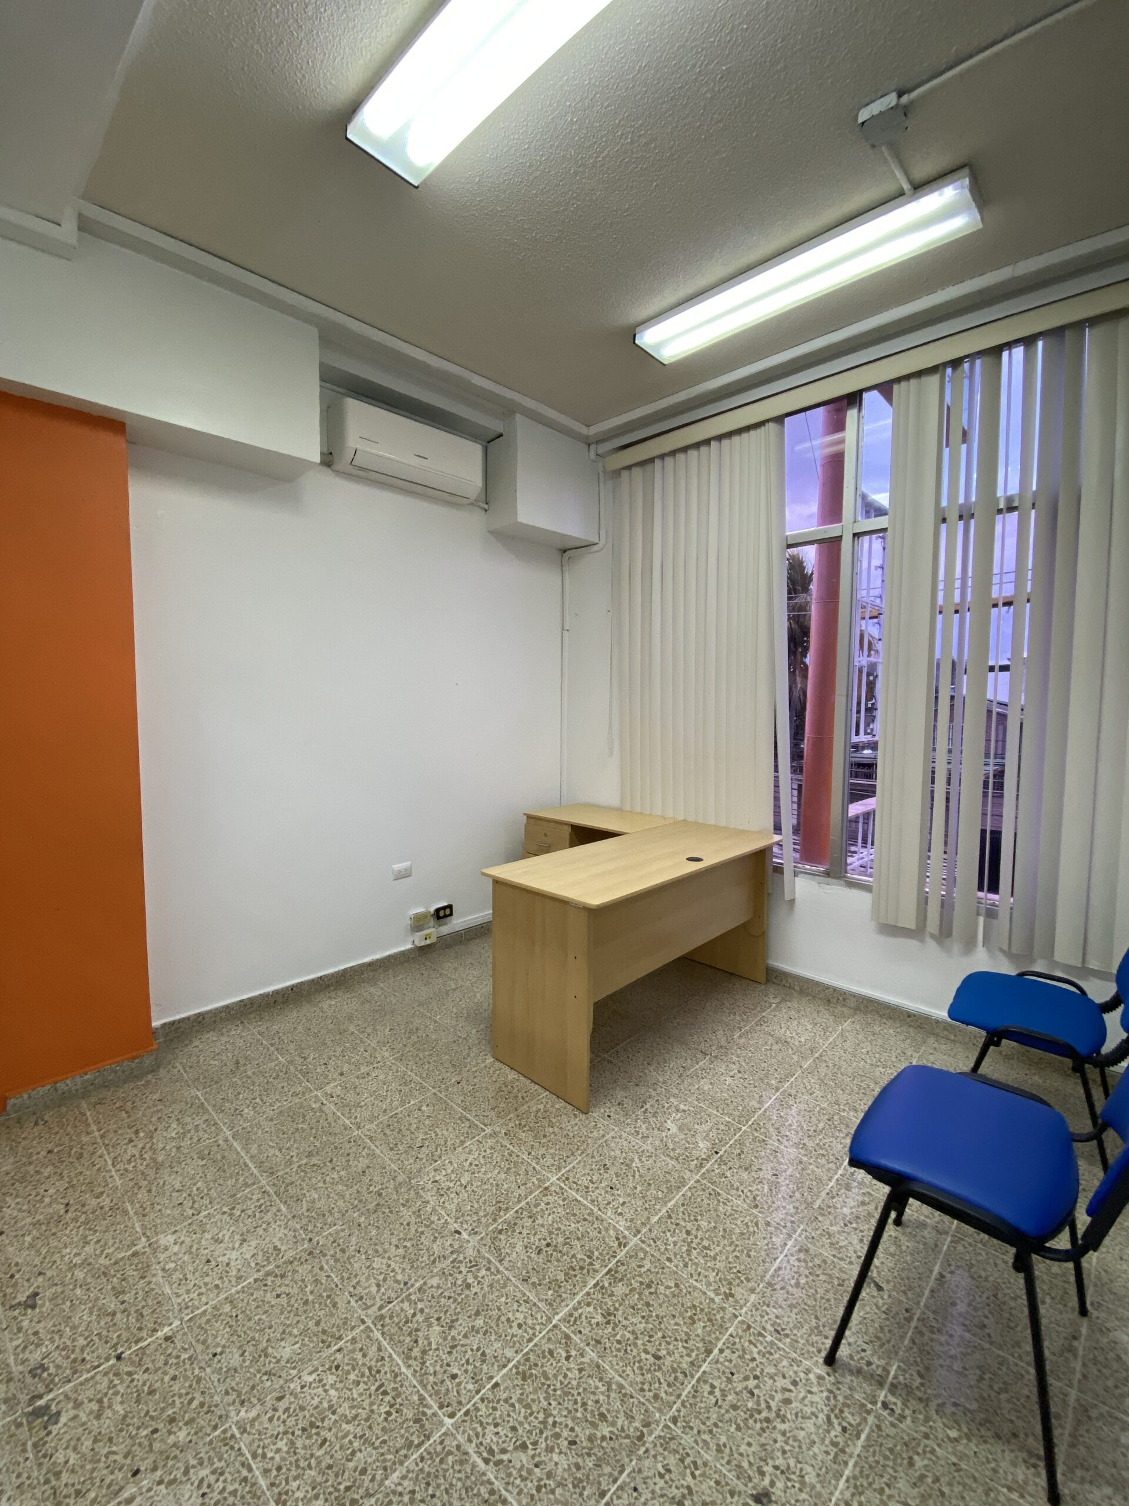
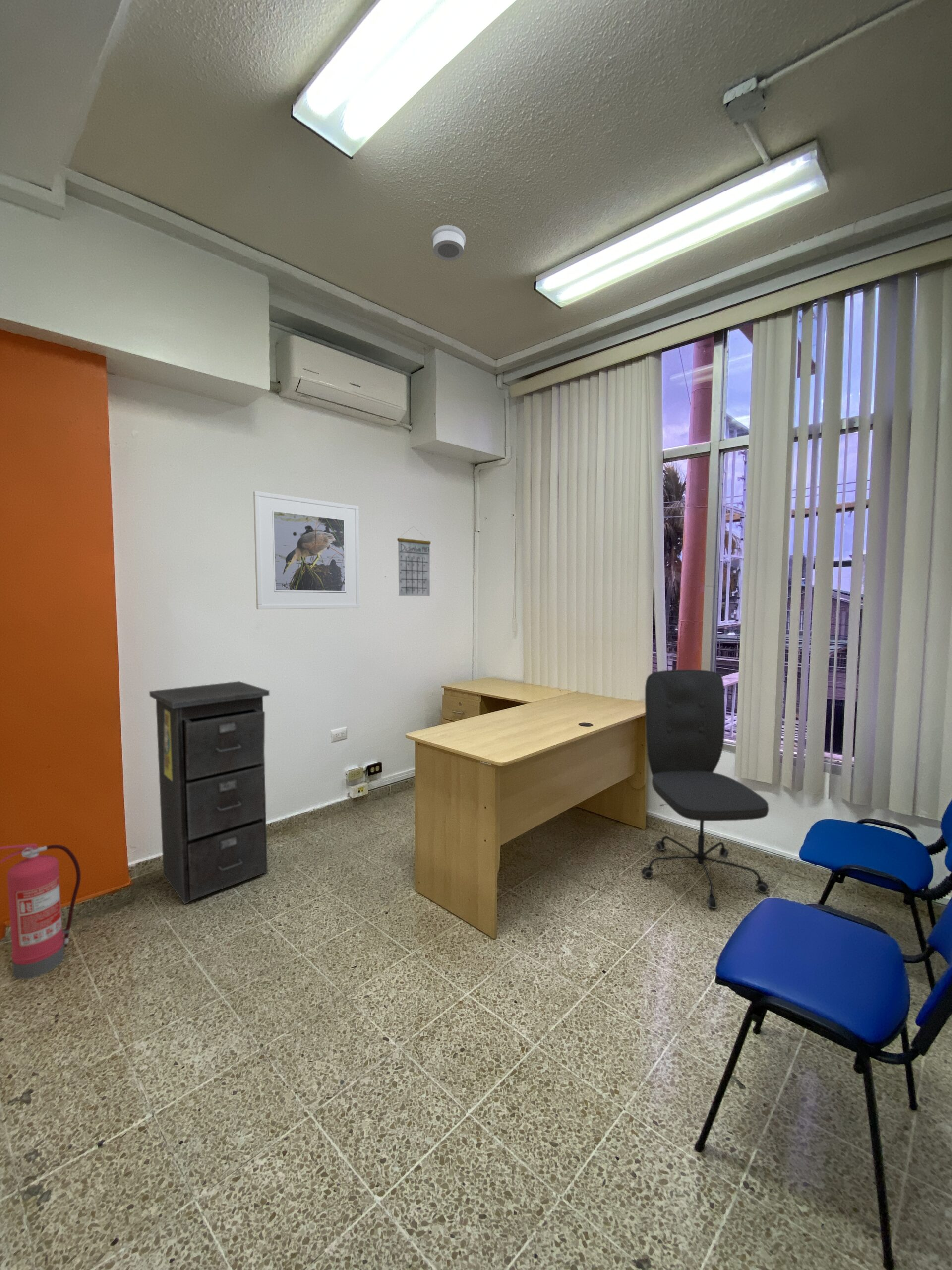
+ office chair [641,669,770,909]
+ fire extinguisher [0,843,81,980]
+ calendar [397,526,431,597]
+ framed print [253,490,360,610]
+ filing cabinet [149,681,270,905]
+ smoke detector [431,225,466,261]
